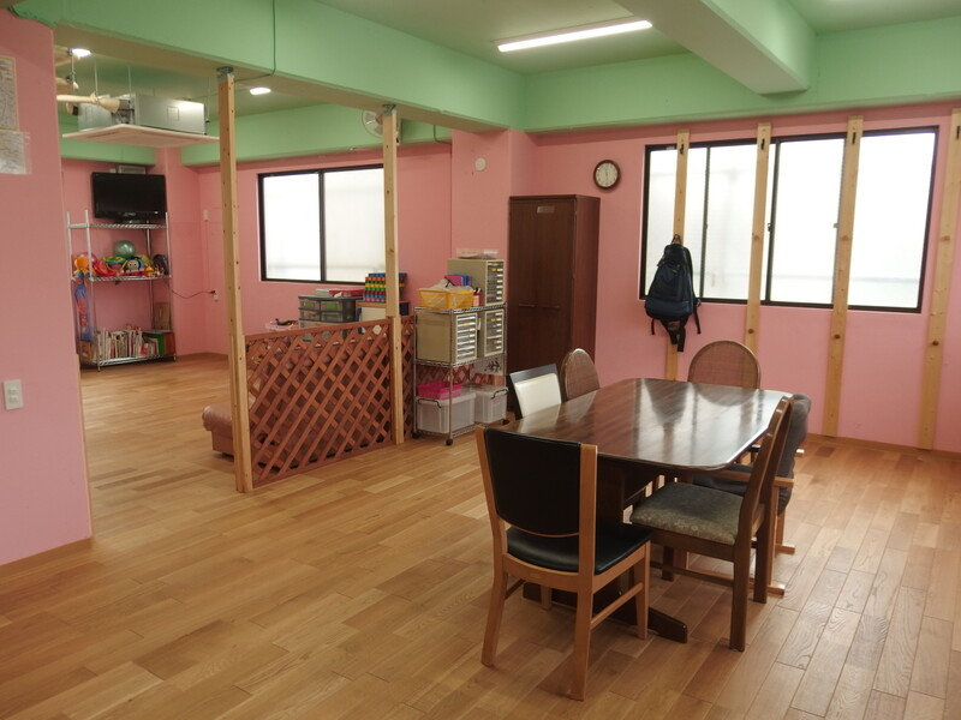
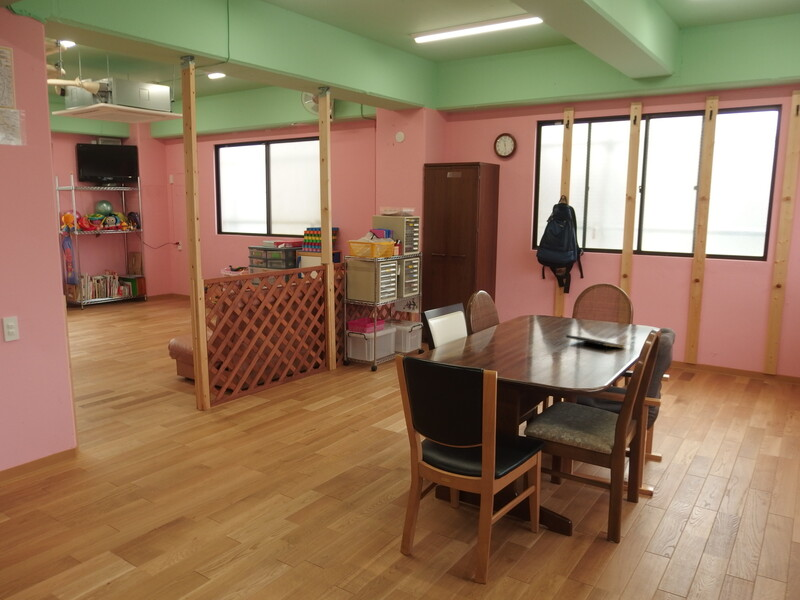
+ notepad [565,334,626,353]
